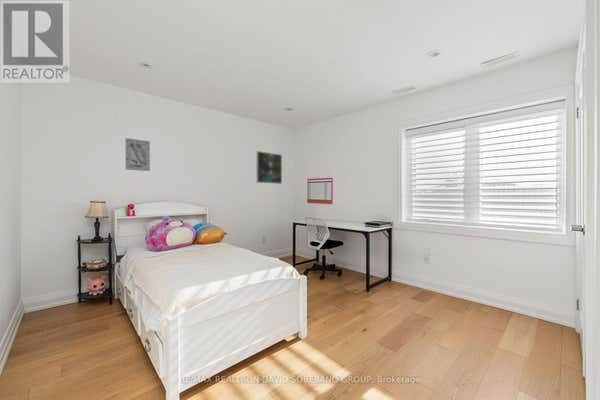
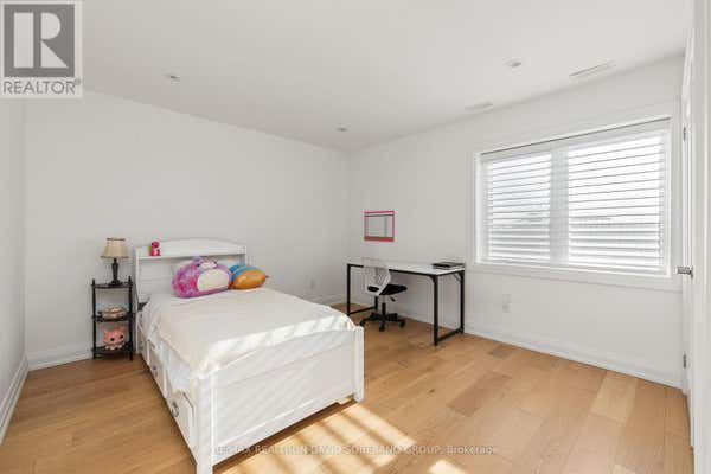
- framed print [255,150,283,185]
- wall art [125,137,151,172]
